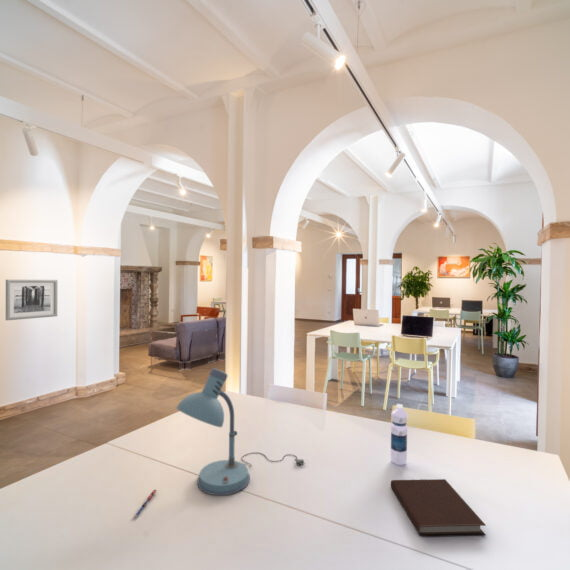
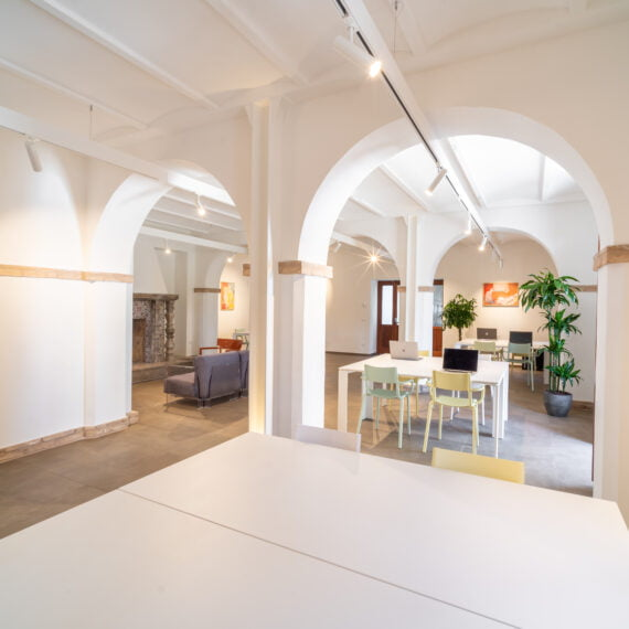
- wall art [5,279,58,321]
- desk lamp [175,367,307,496]
- pen [132,489,157,519]
- notebook [390,478,487,537]
- water bottle [390,403,409,466]
